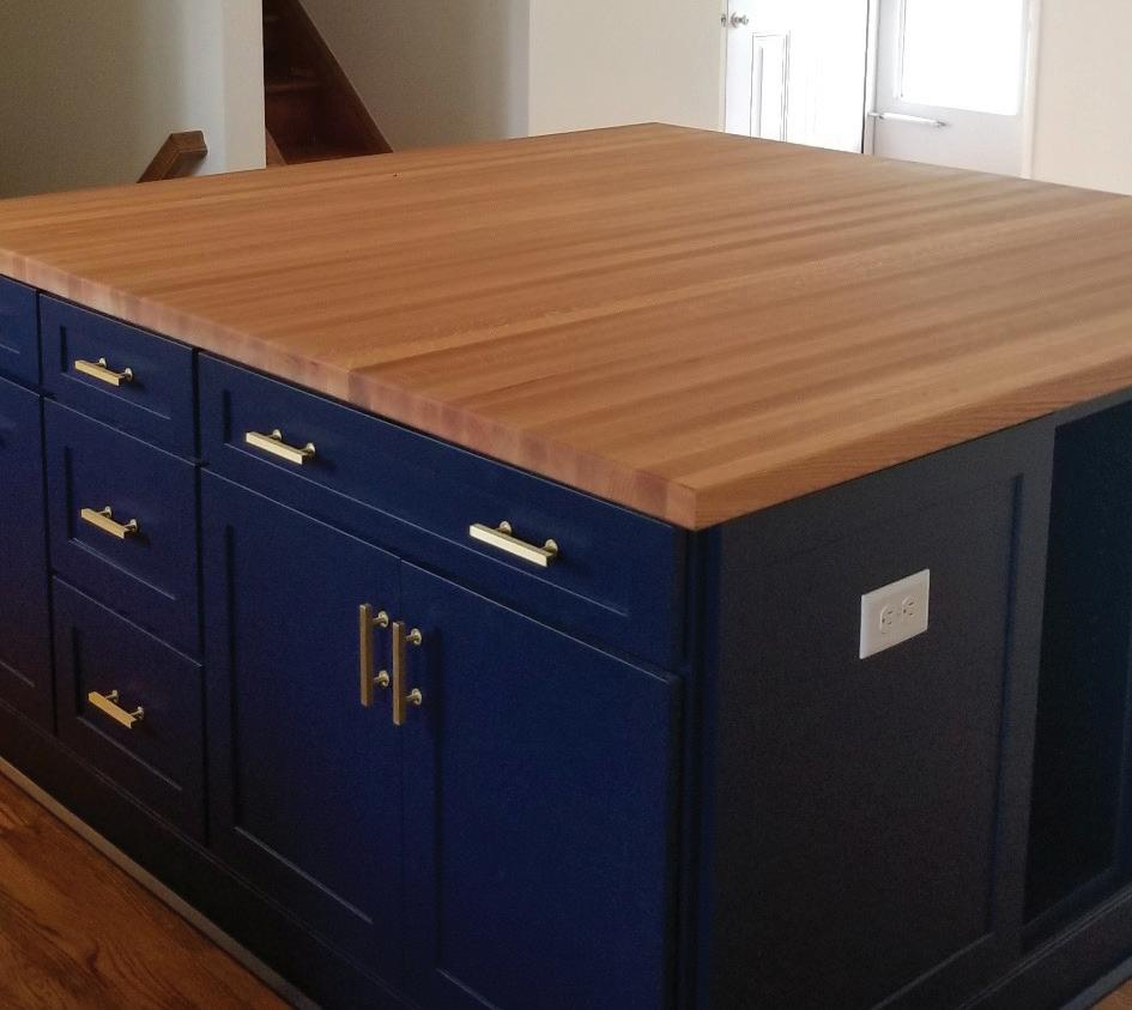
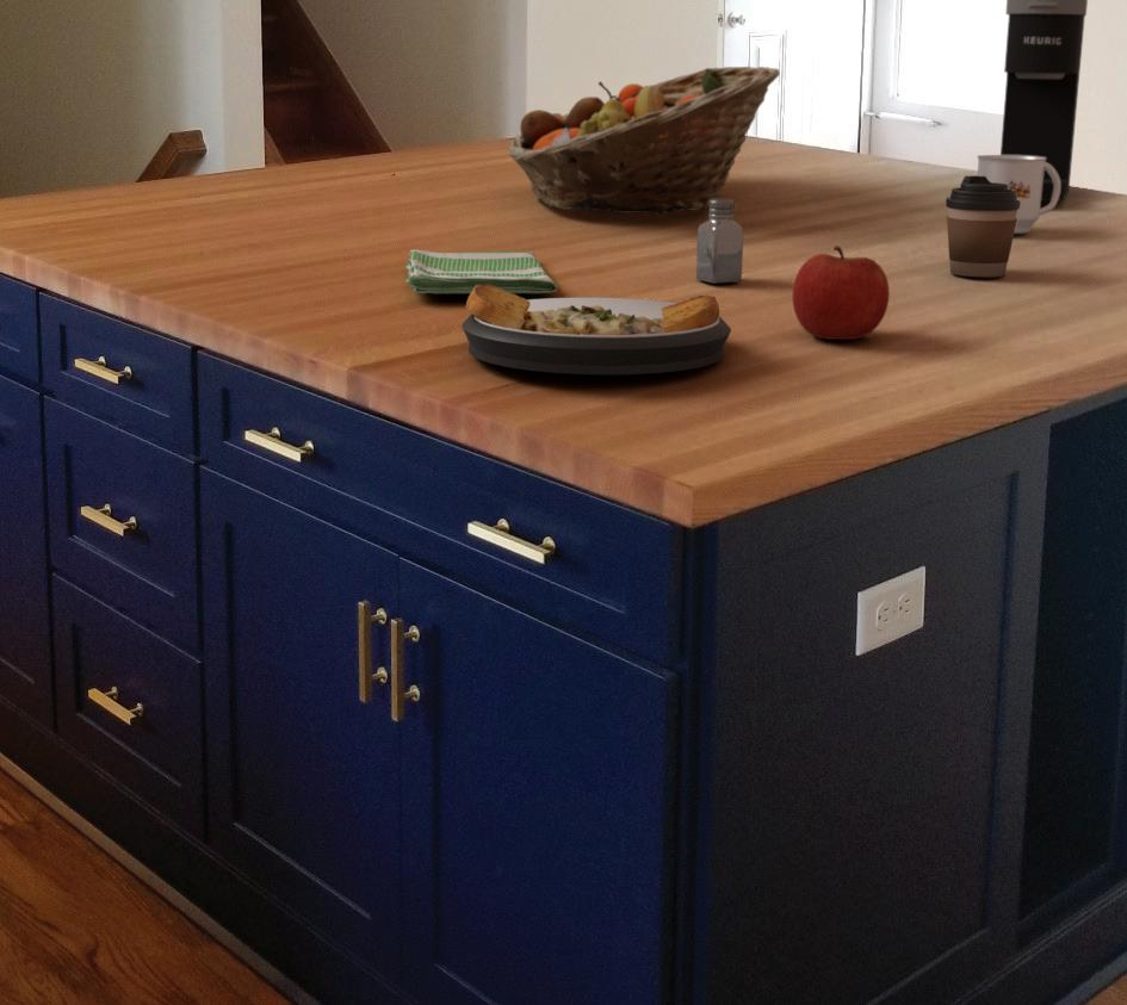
+ mug [977,154,1060,235]
+ coffee maker [999,0,1089,203]
+ plate [460,285,732,376]
+ saltshaker [695,198,744,284]
+ apple [792,244,891,341]
+ fruit basket [507,66,781,216]
+ dish towel [404,249,559,294]
+ coffee cup [945,174,1021,278]
